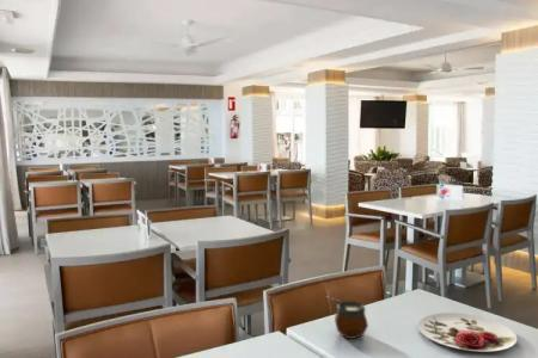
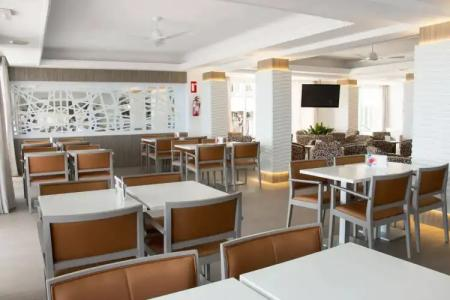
- gourd [324,295,369,340]
- plate [417,311,519,353]
